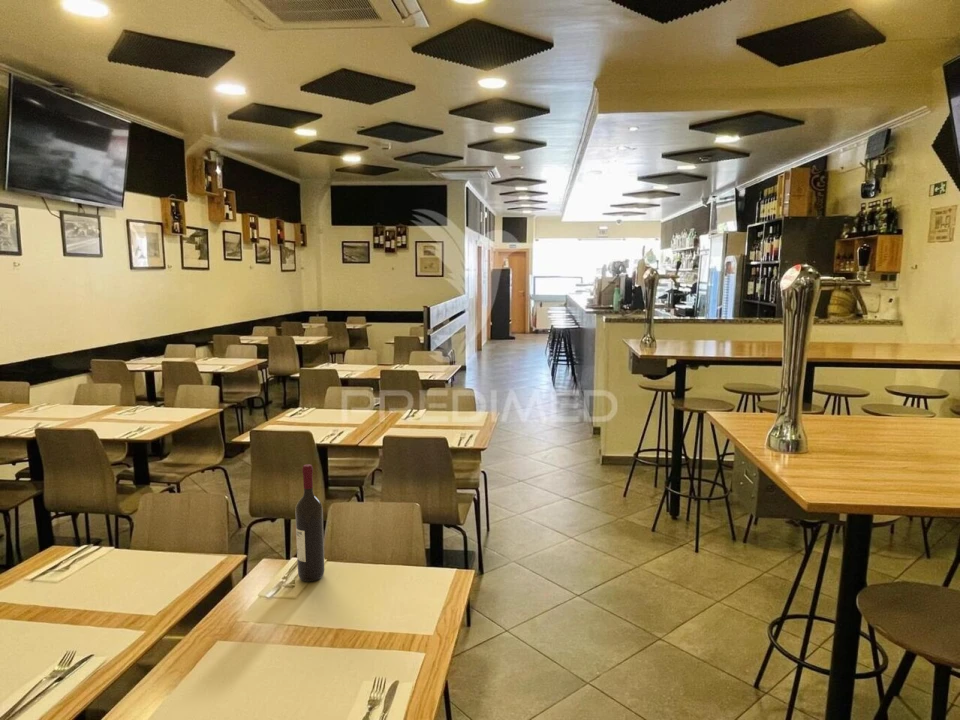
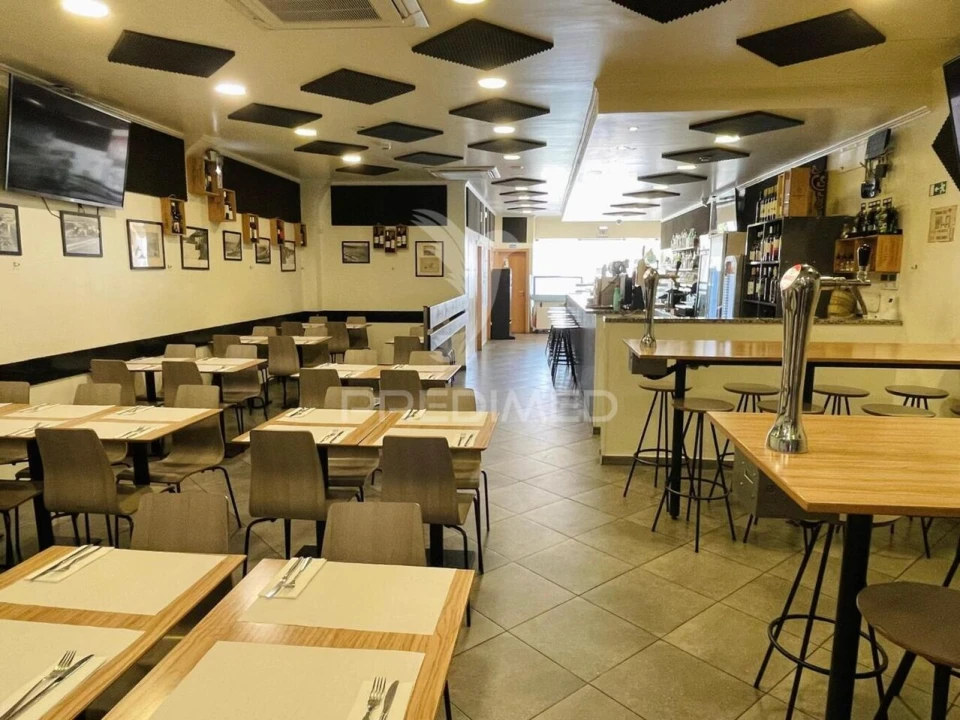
- wine bottle [294,463,325,582]
